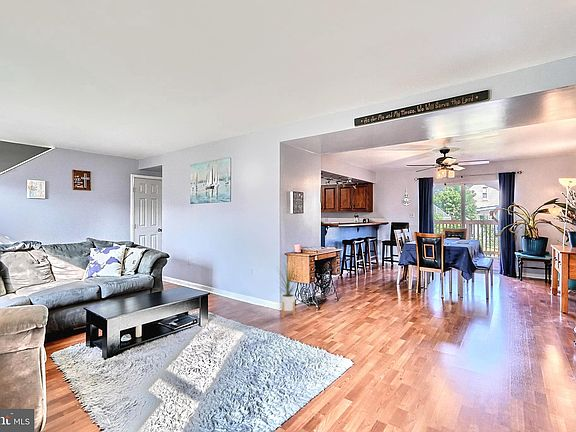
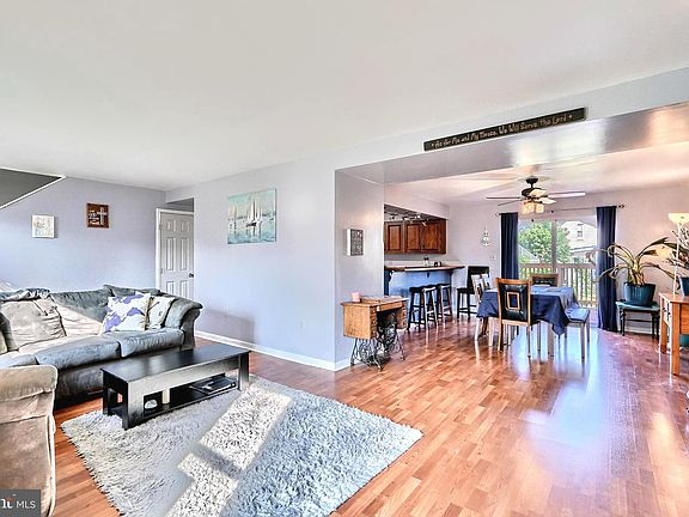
- house plant [276,262,301,319]
